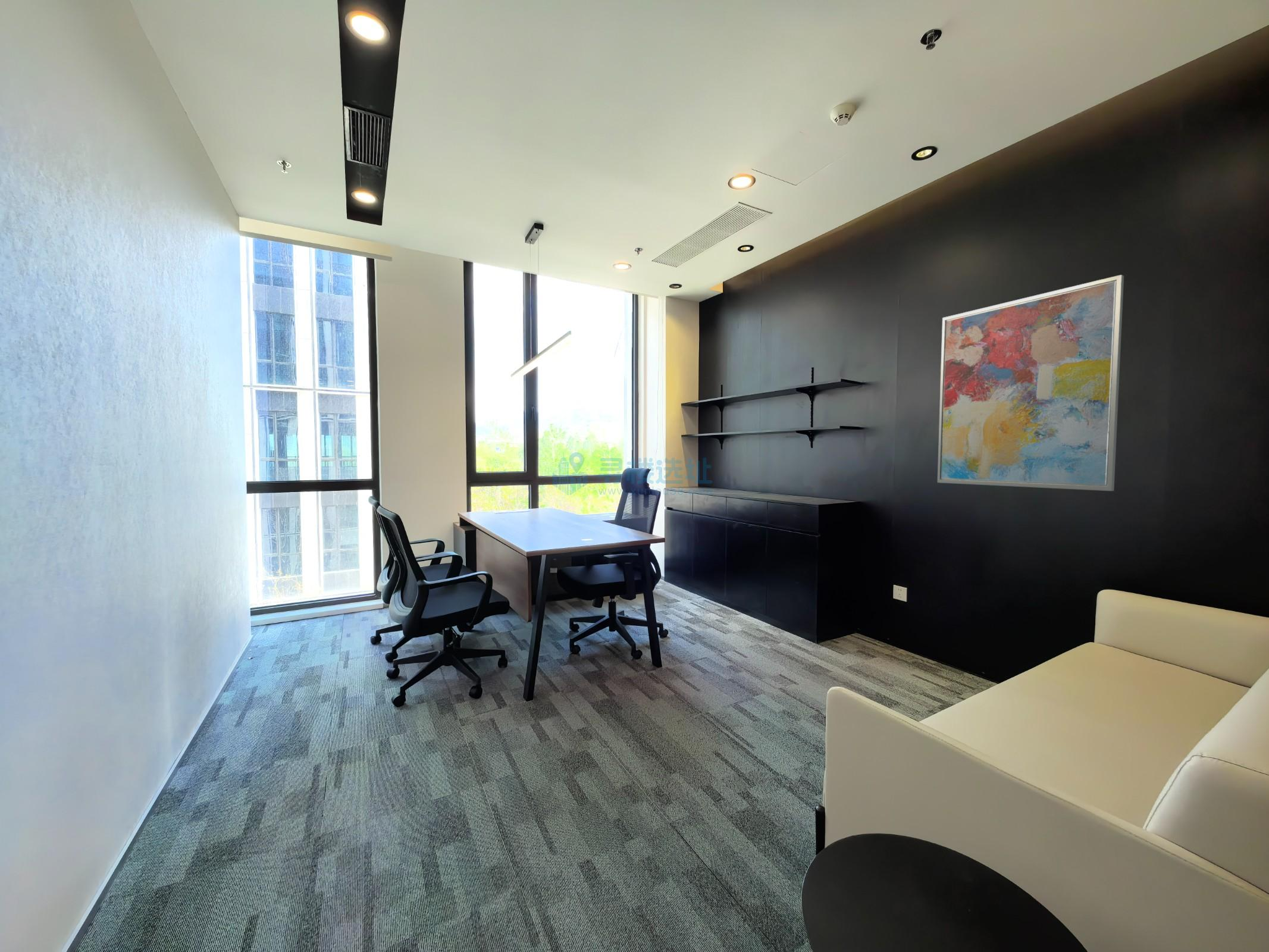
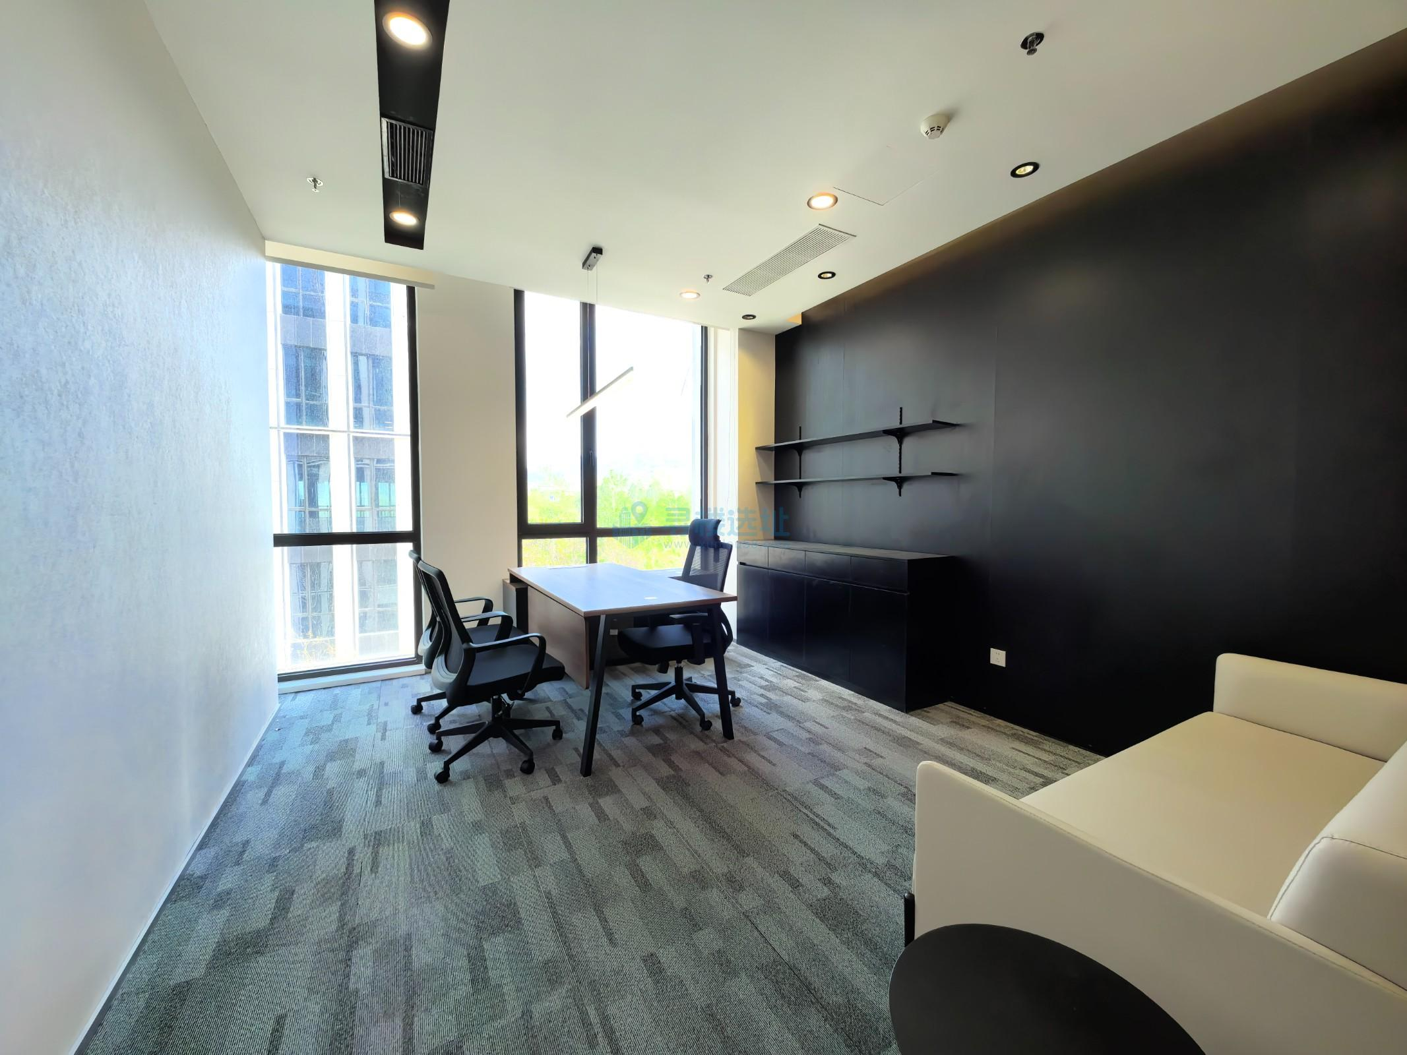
- wall art [937,274,1124,491]
